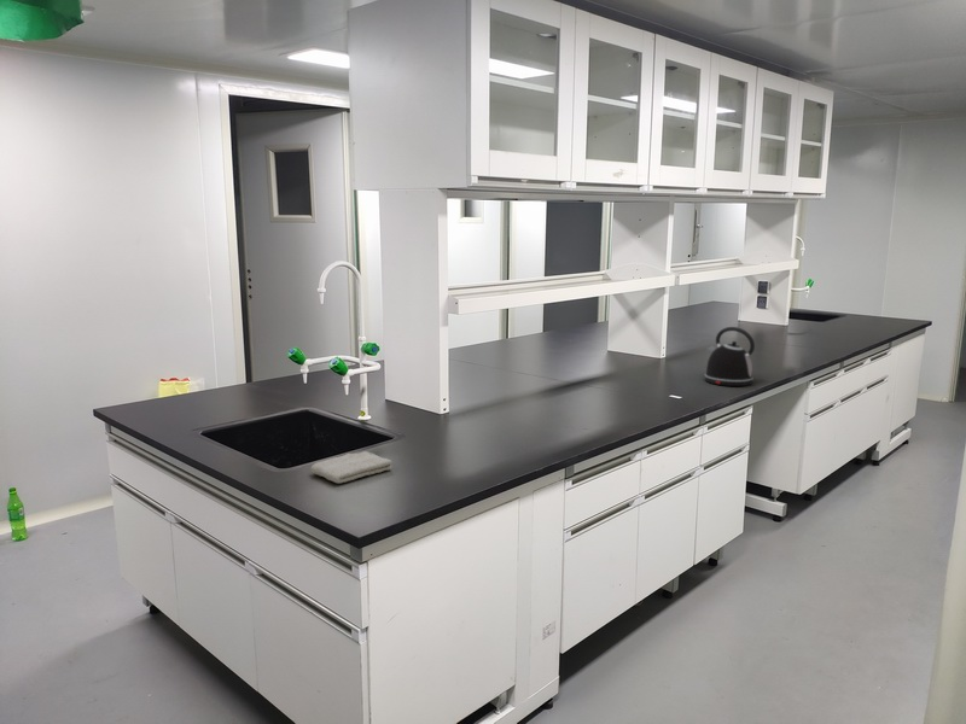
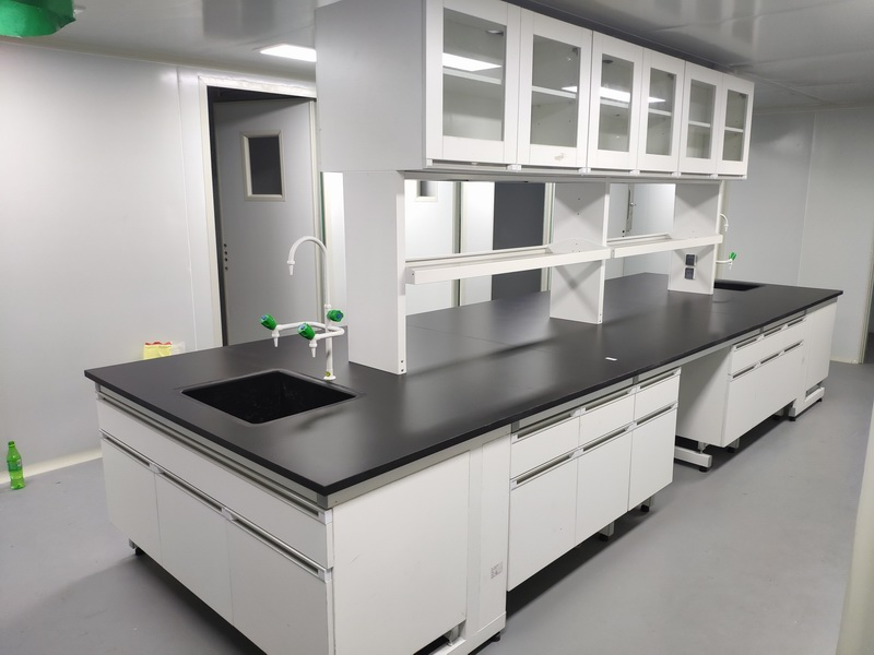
- washcloth [309,450,394,485]
- kettle [704,326,756,387]
